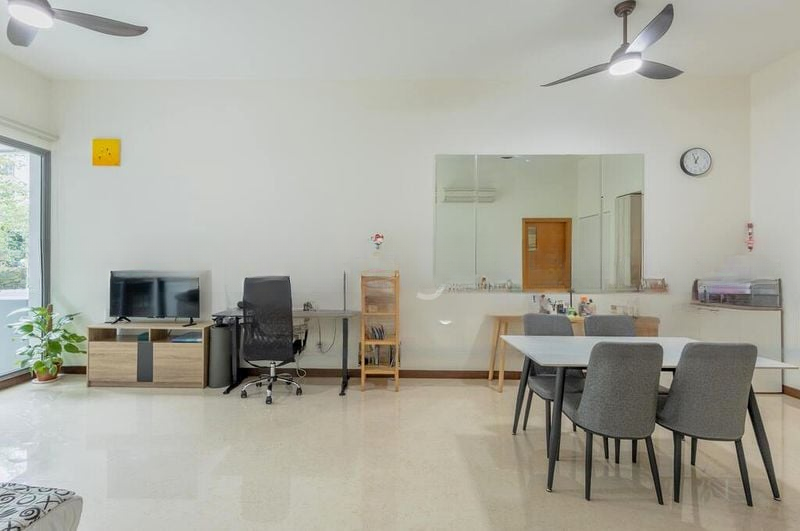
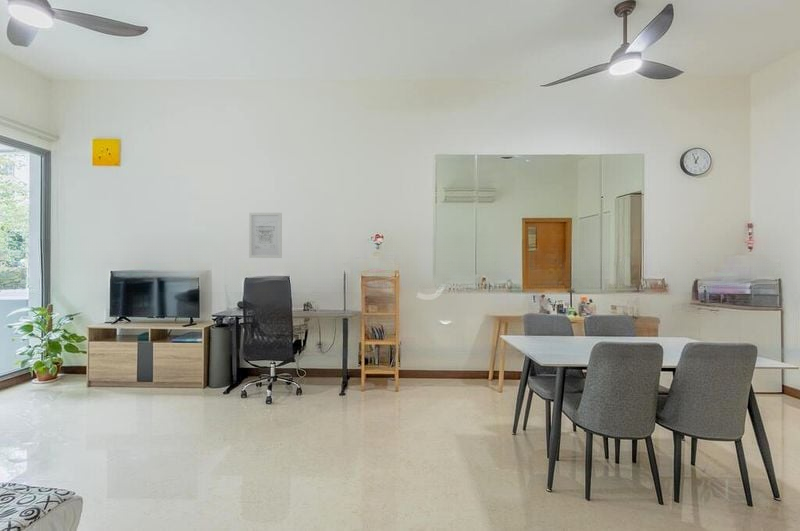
+ wall art [248,212,283,259]
